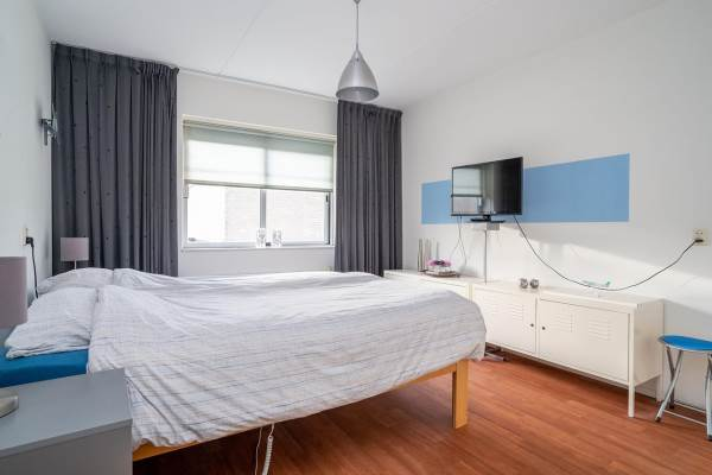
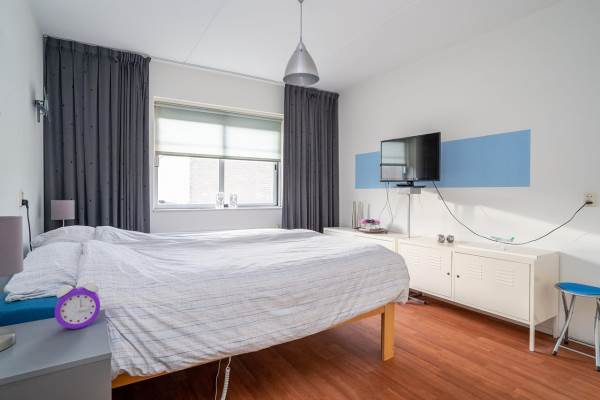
+ alarm clock [54,281,101,330]
